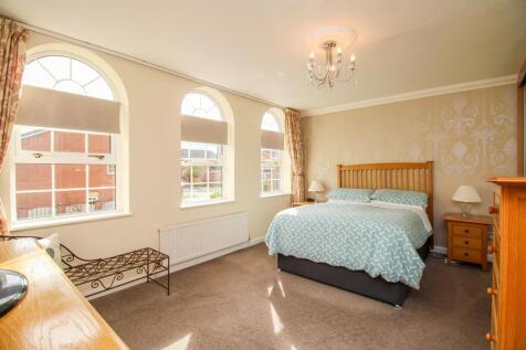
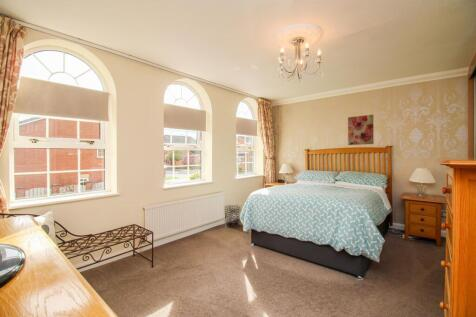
+ wall art [347,114,375,146]
+ waste bin [223,204,242,228]
